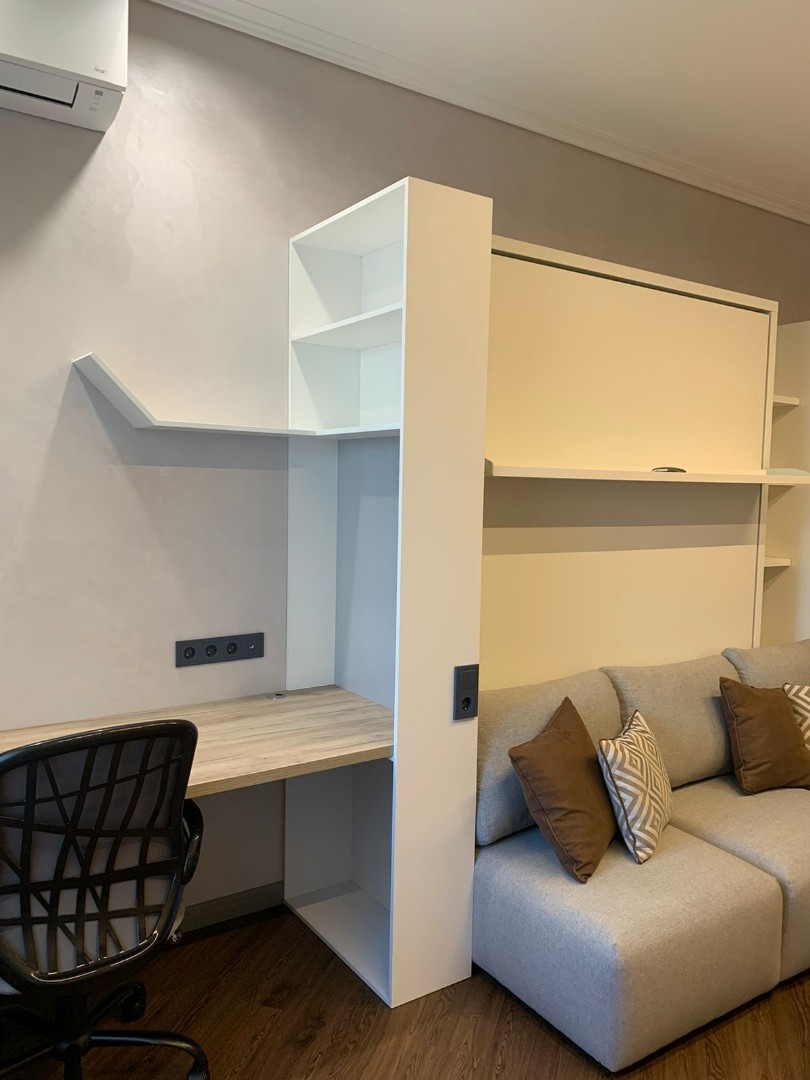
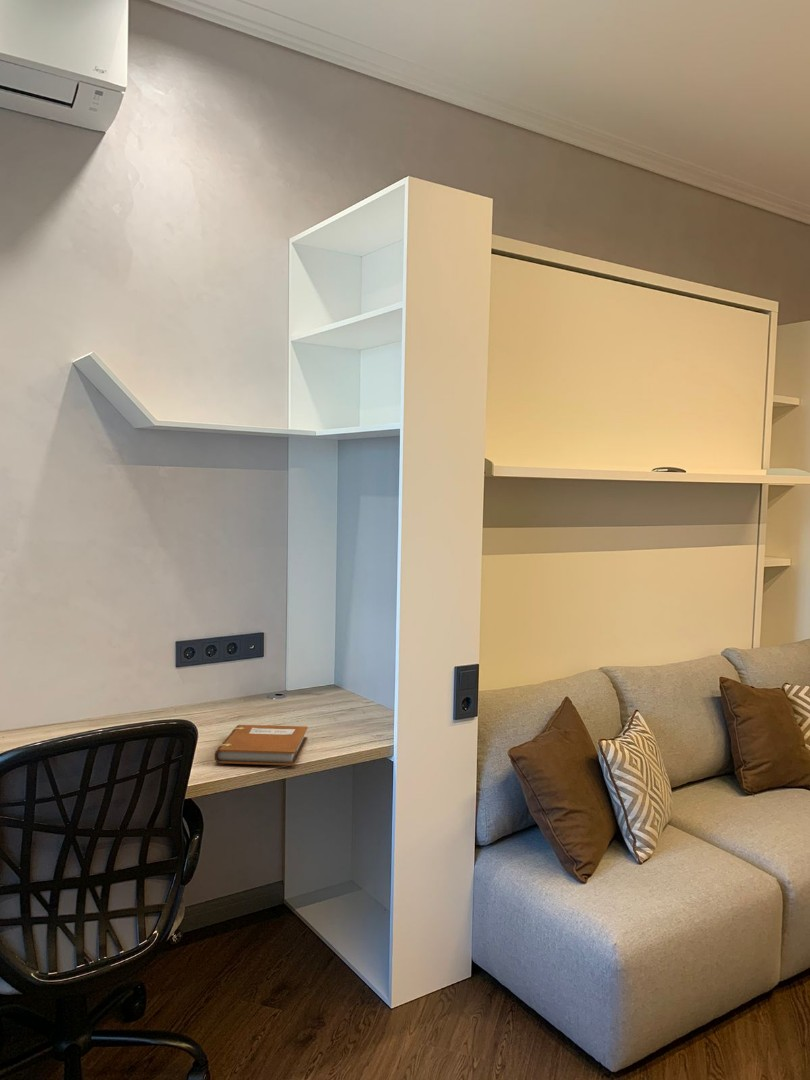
+ notebook [213,724,309,766]
